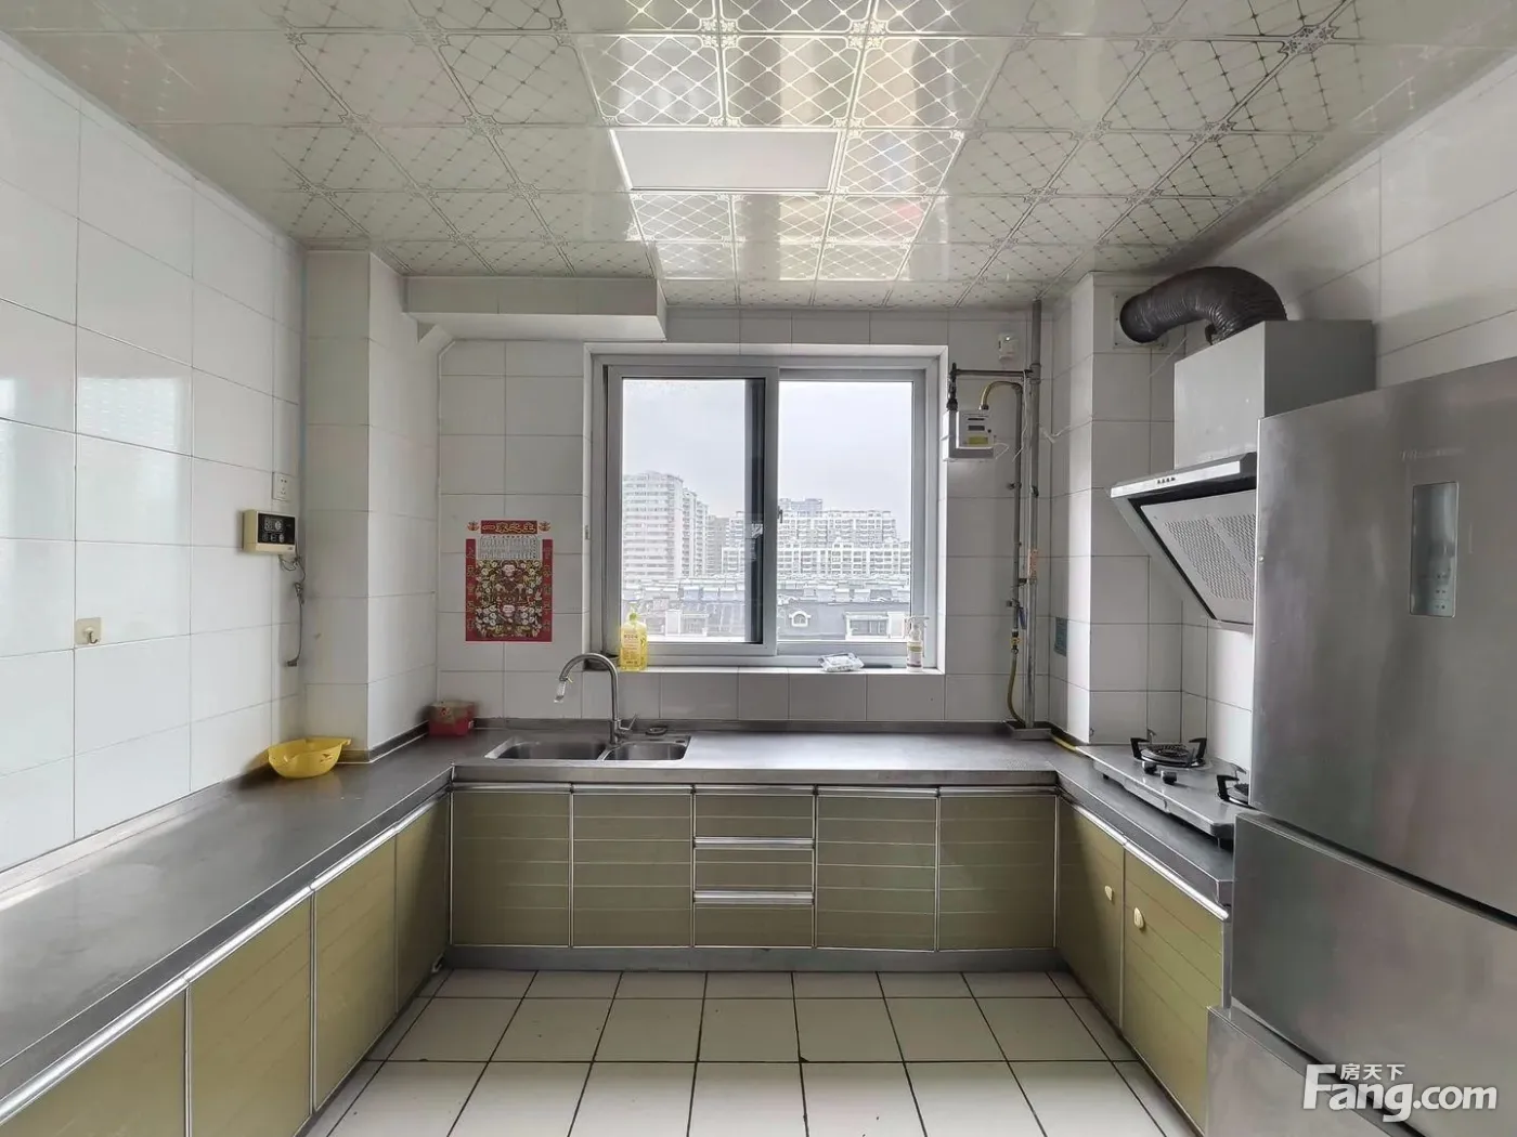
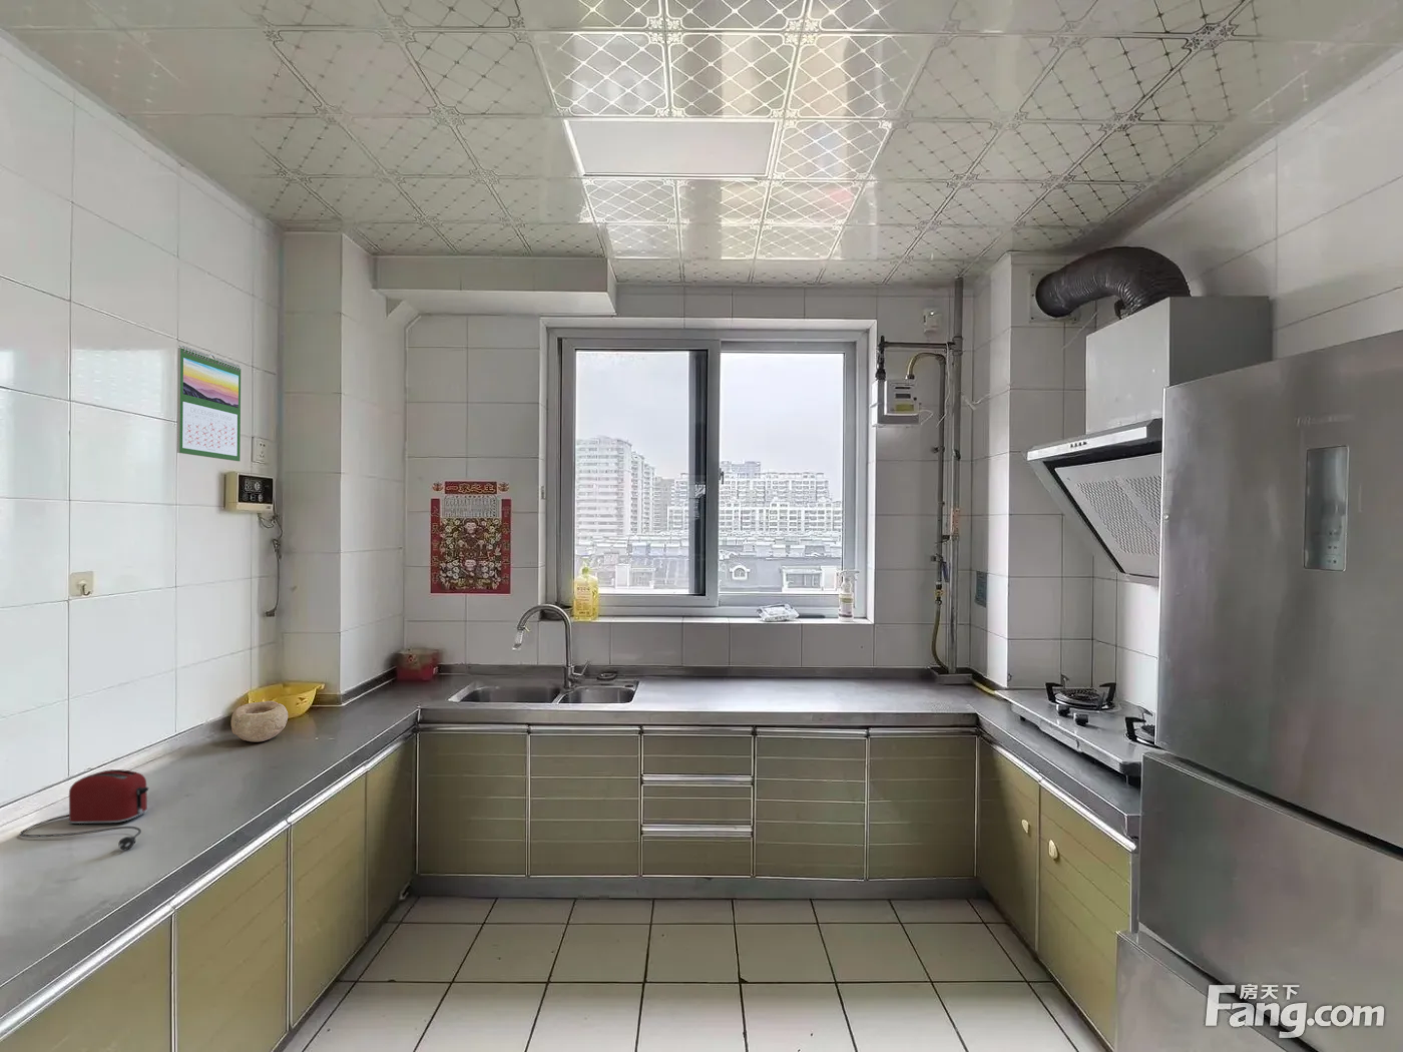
+ bowl [231,701,288,744]
+ calendar [177,345,242,462]
+ toaster [19,768,149,851]
